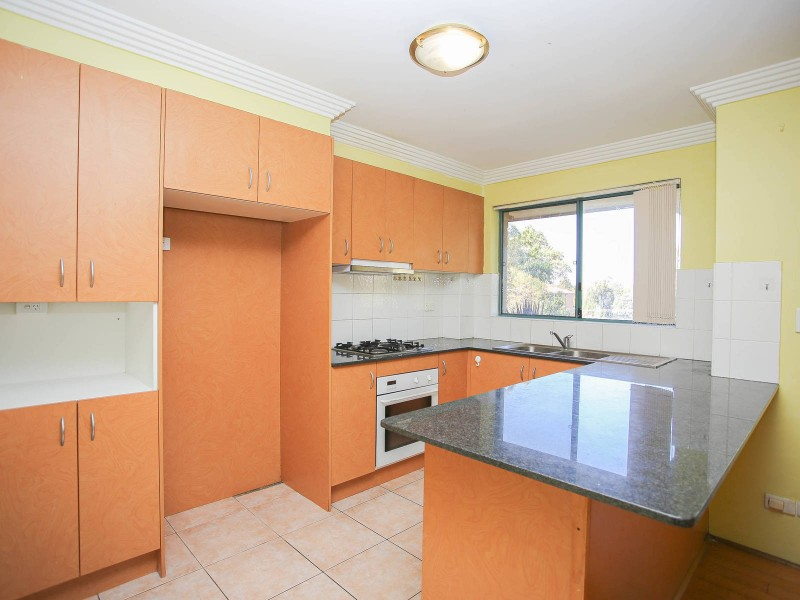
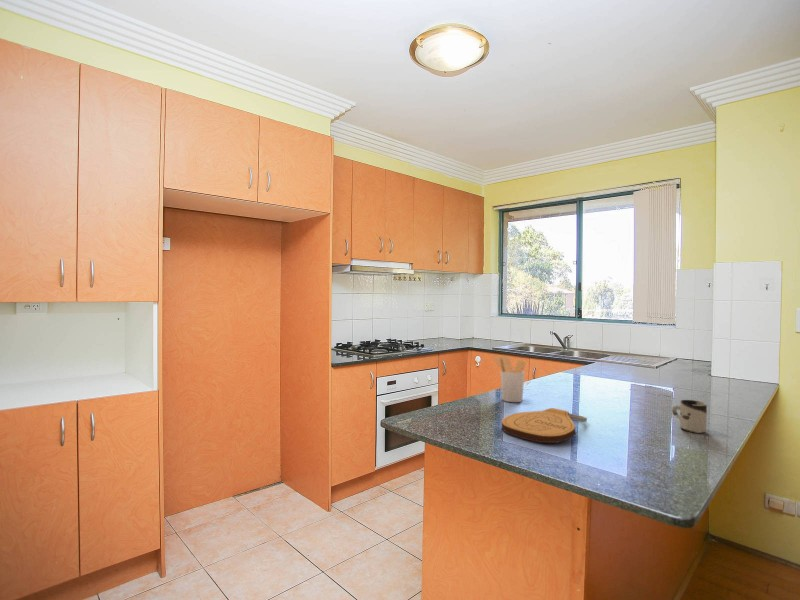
+ utensil holder [493,355,527,403]
+ cup [671,399,708,434]
+ key chain [501,407,588,444]
